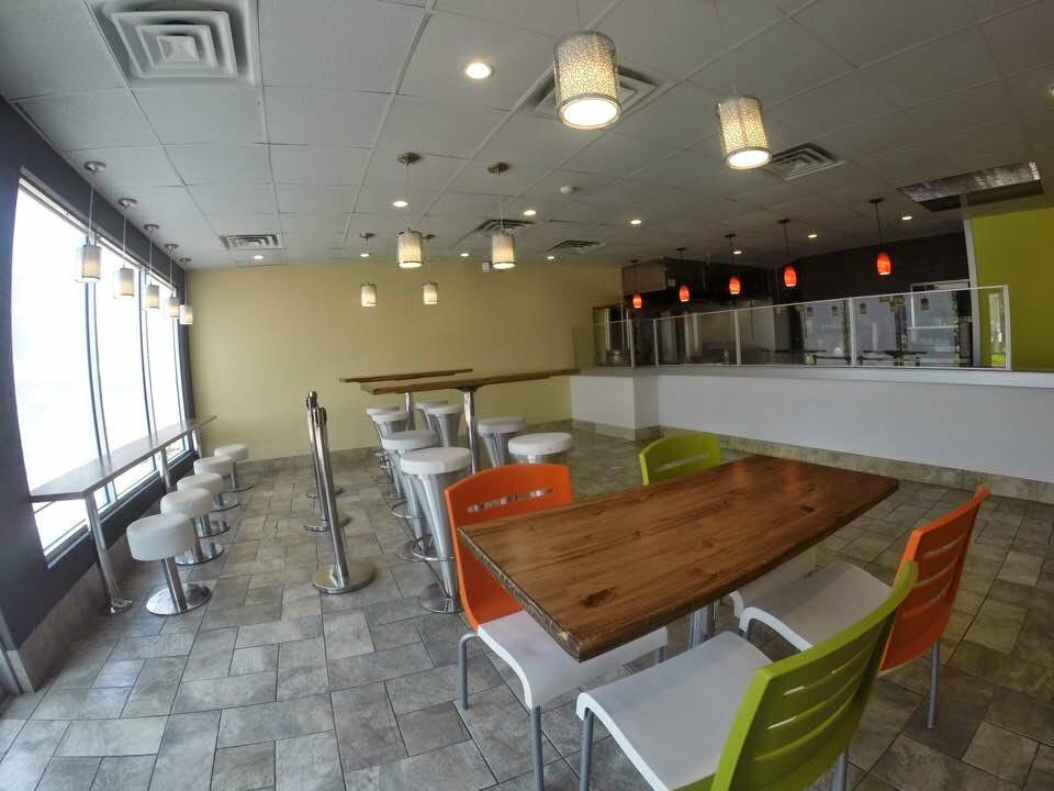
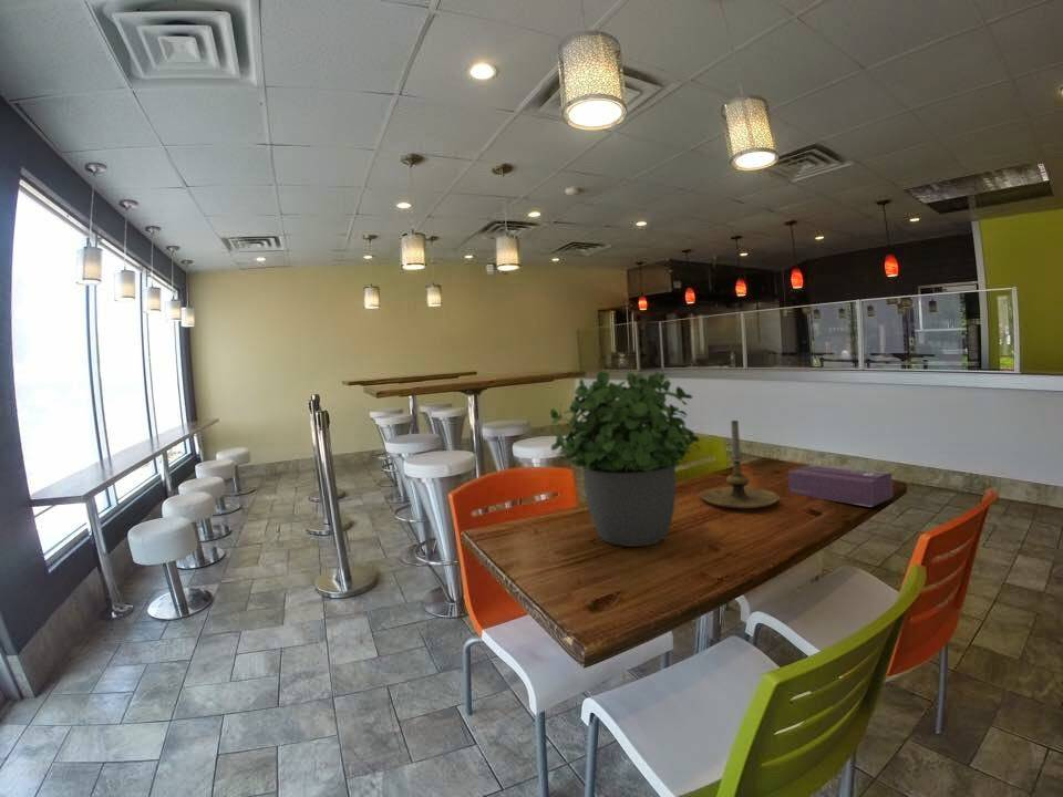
+ candle holder [700,418,781,509]
+ potted plant [549,369,702,547]
+ tissue box [787,463,894,508]
